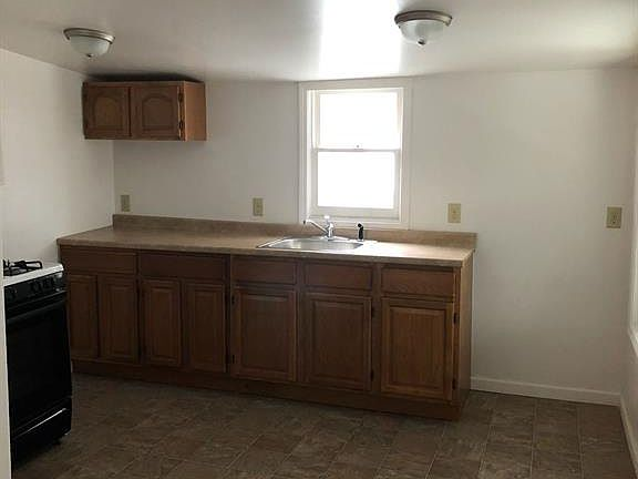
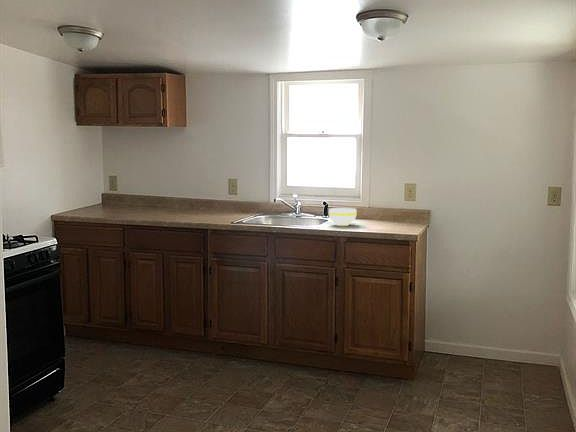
+ bowl [328,207,358,227]
